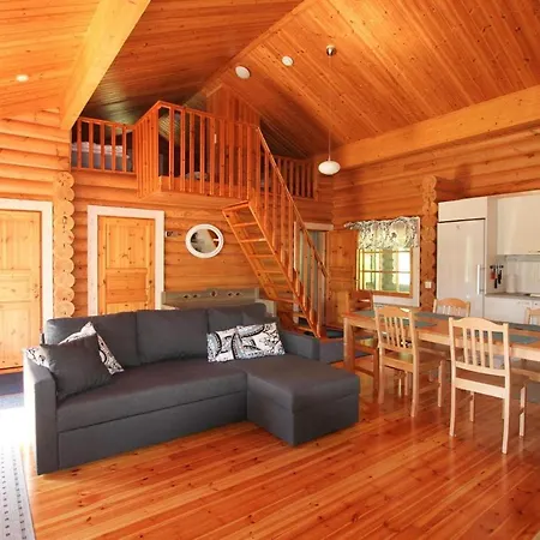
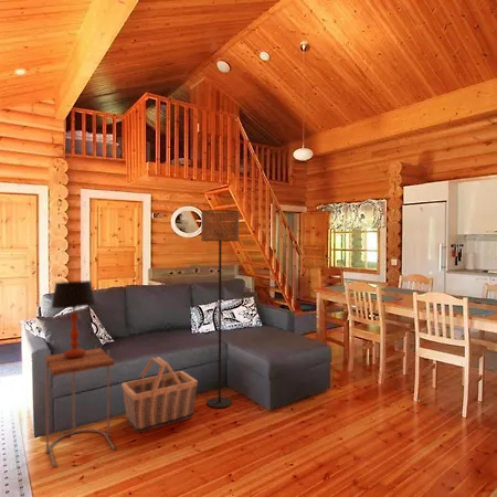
+ floor lamp [200,209,240,409]
+ basket [120,356,199,434]
+ side table [44,347,116,468]
+ table lamp [51,279,97,358]
